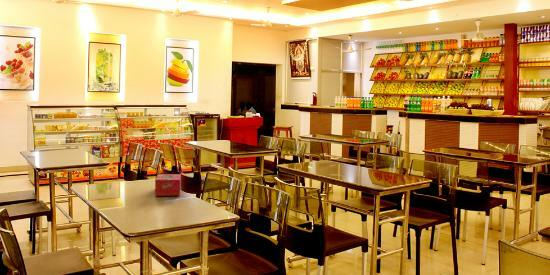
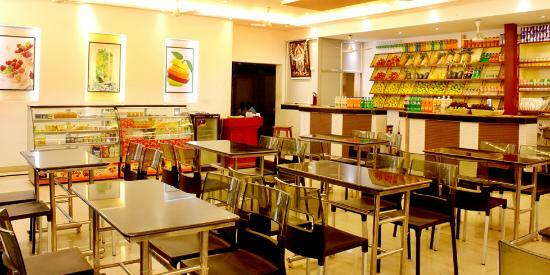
- tissue box [154,173,182,197]
